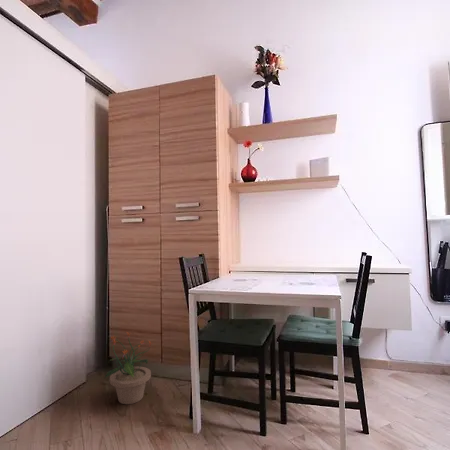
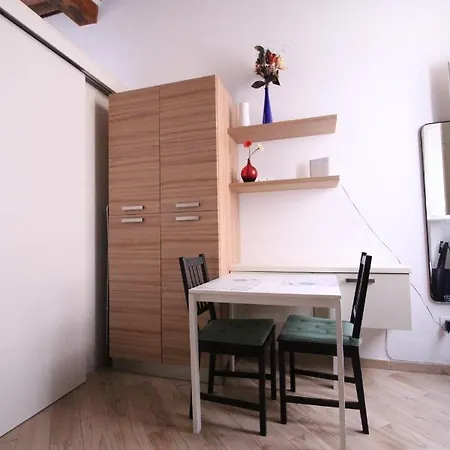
- potted plant [104,331,155,405]
